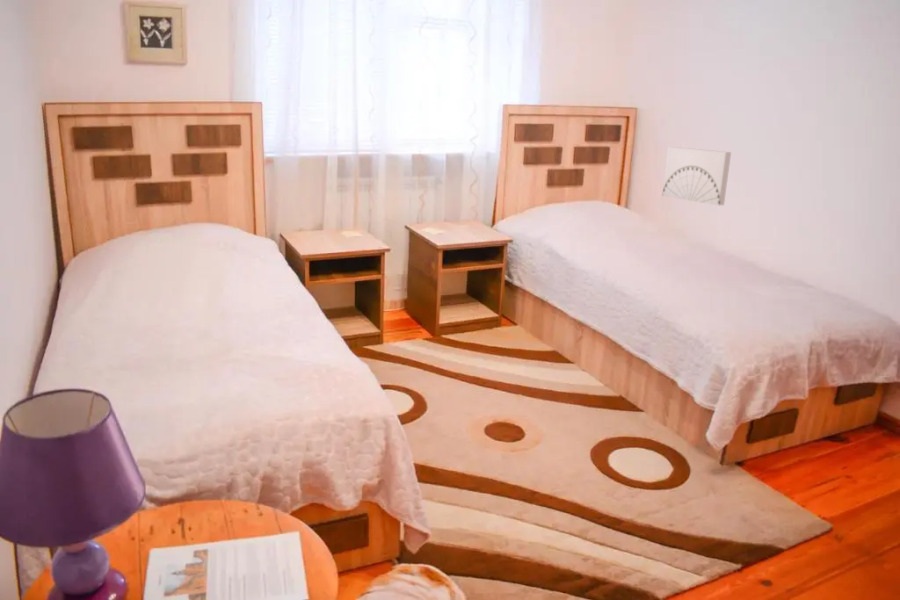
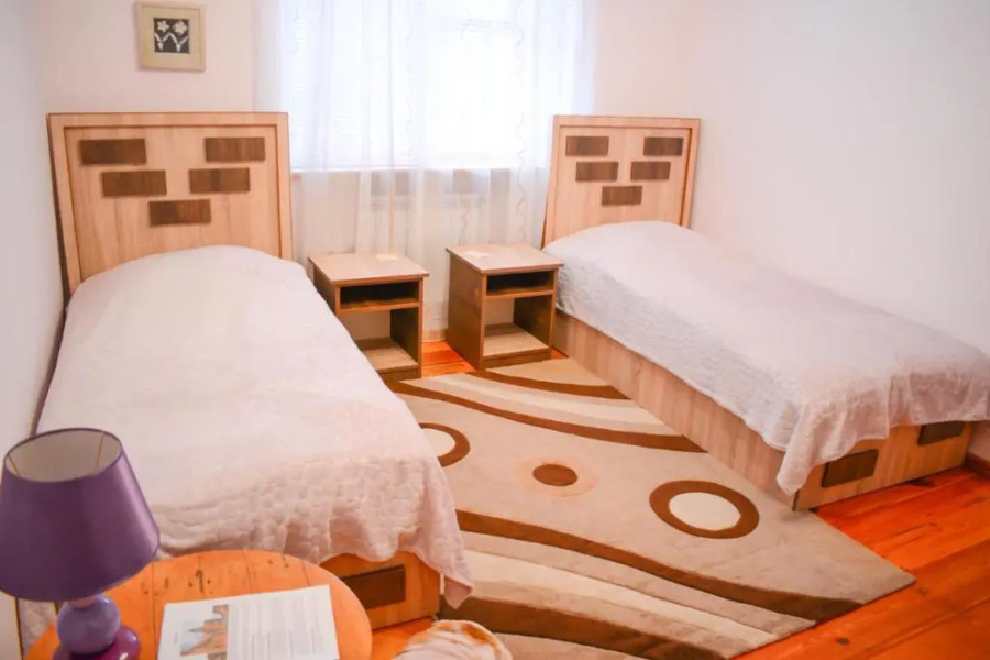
- wall art [661,146,732,206]
